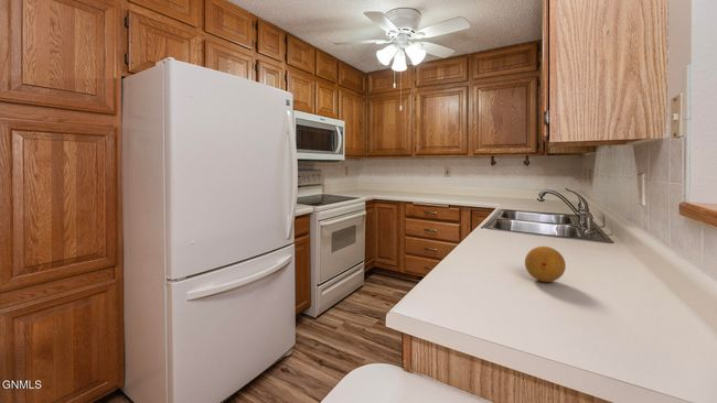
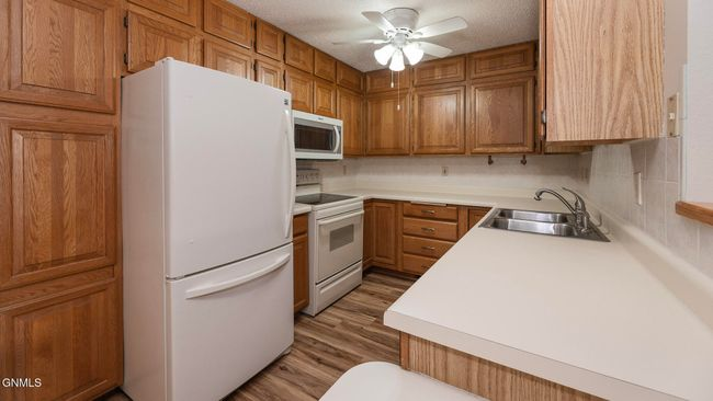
- fruit [524,246,567,283]
